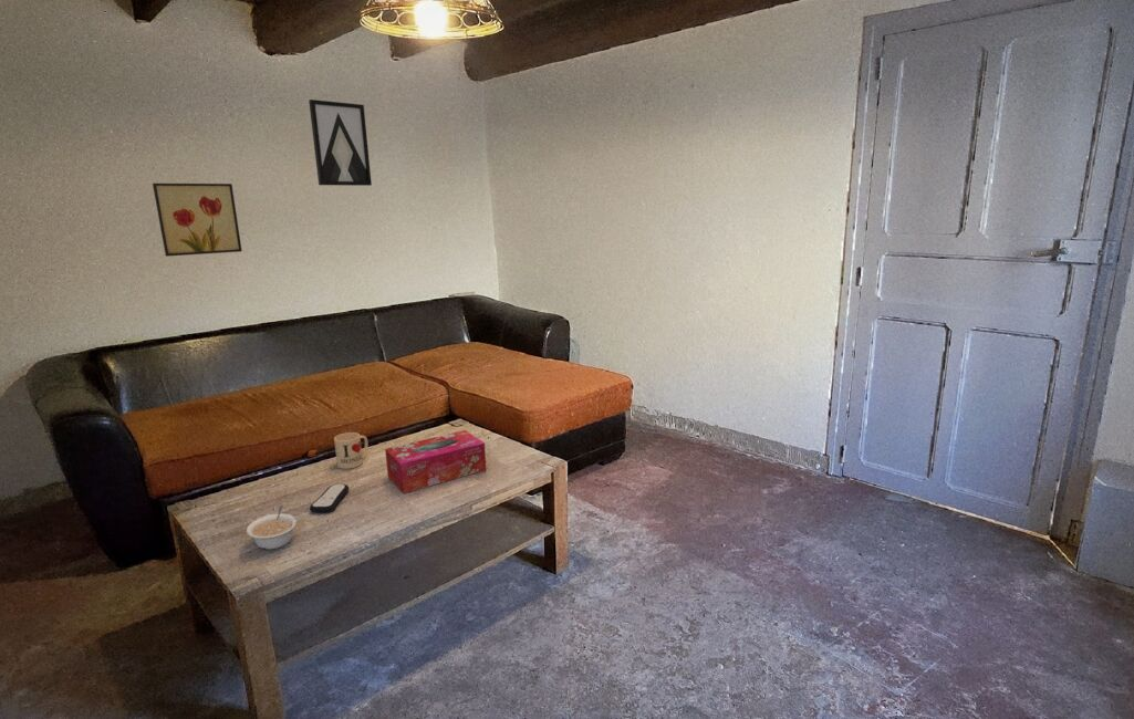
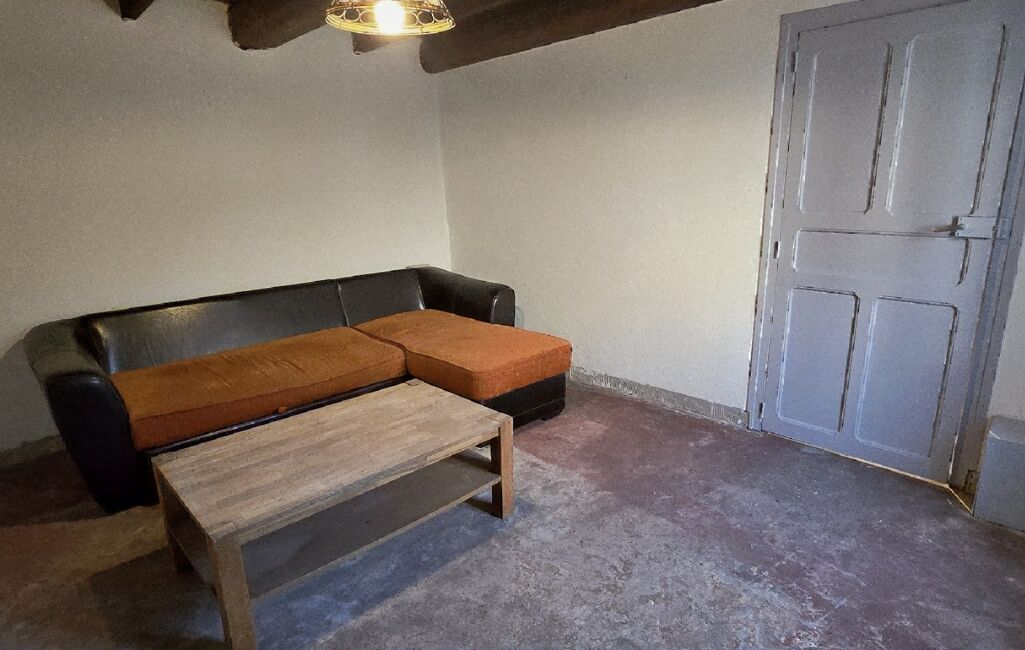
- wall art [308,98,373,187]
- wall art [152,183,243,258]
- remote control [309,483,350,514]
- tissue box [384,429,487,494]
- legume [246,504,298,551]
- mug [333,431,370,470]
